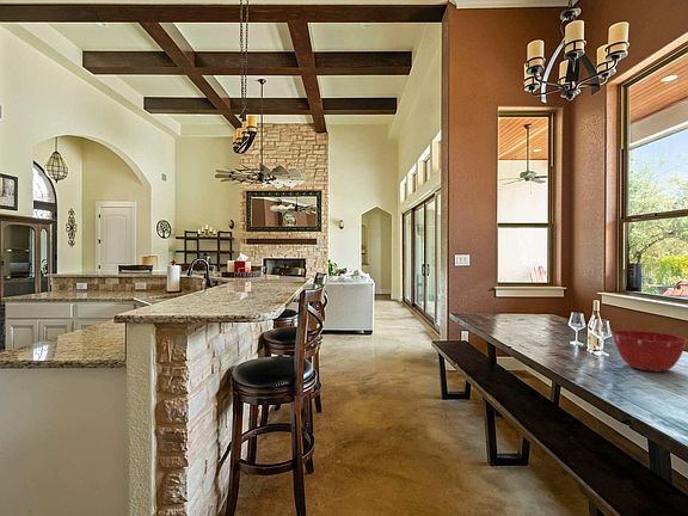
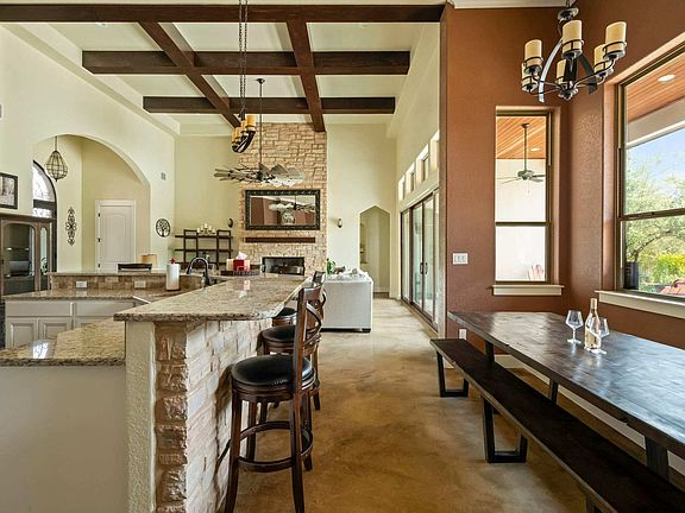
- mixing bowl [610,328,688,373]
